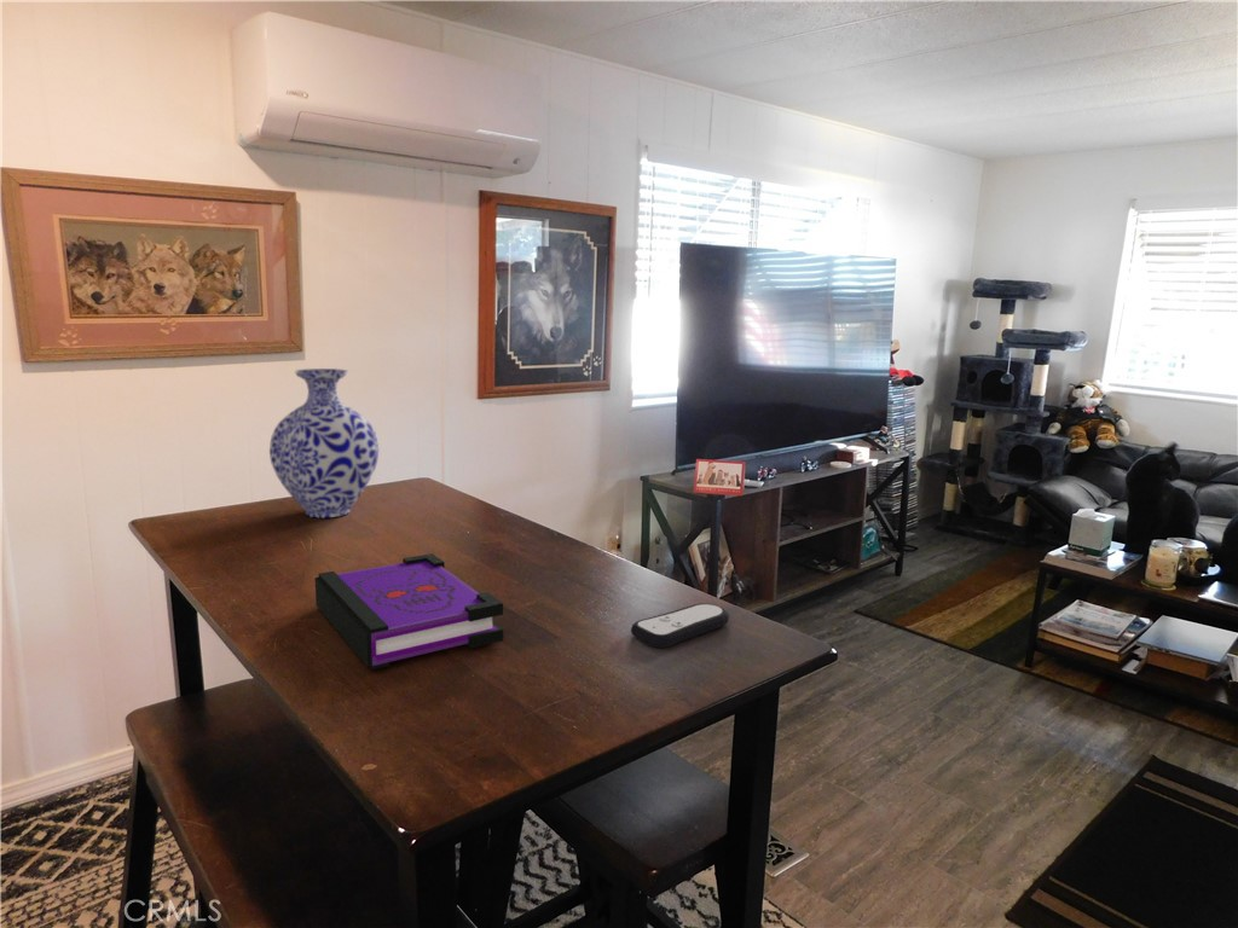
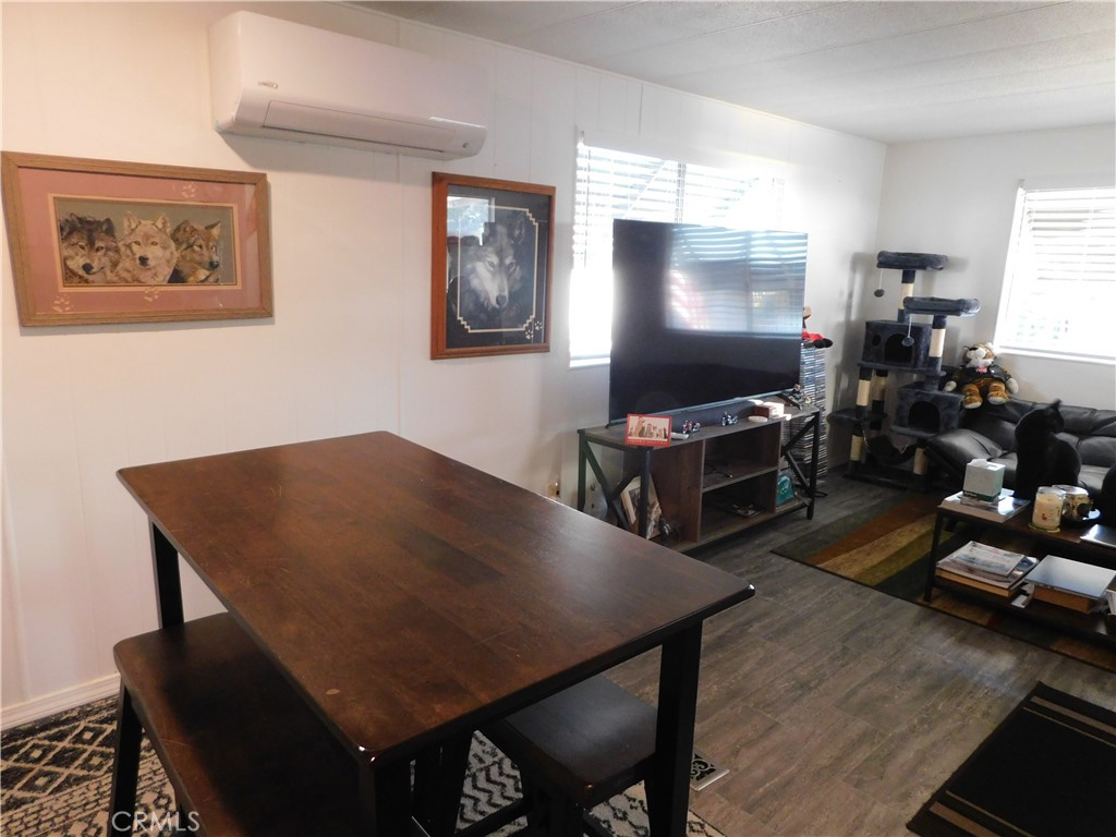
- vase [268,367,380,518]
- board game [313,552,504,671]
- remote control [630,602,730,649]
